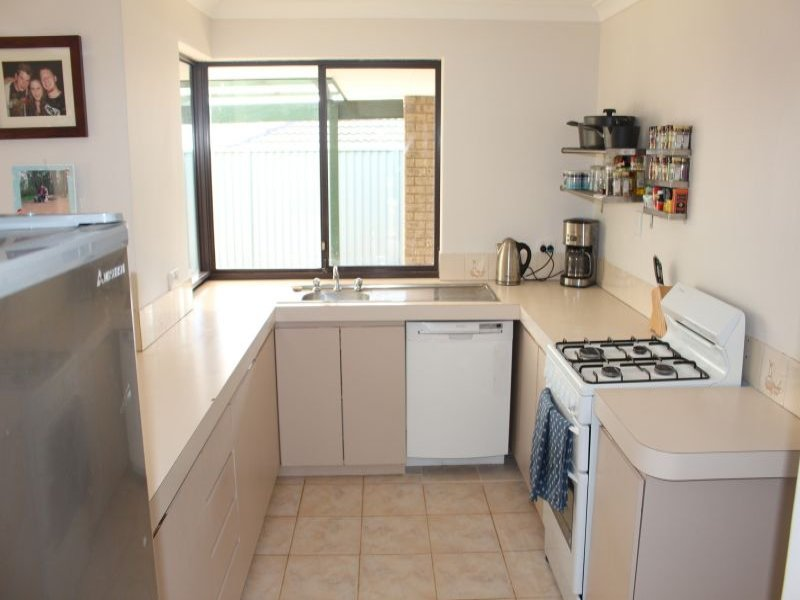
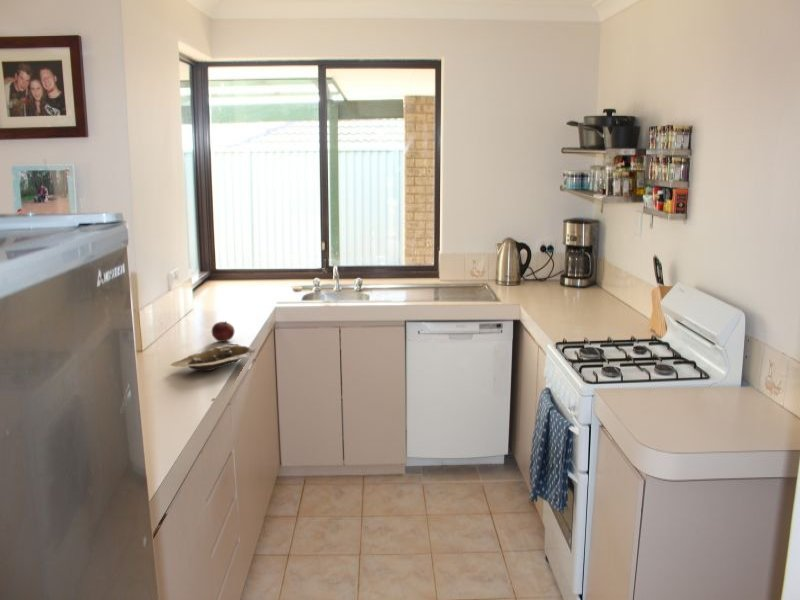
+ bowl [169,343,257,372]
+ fruit [211,320,235,343]
